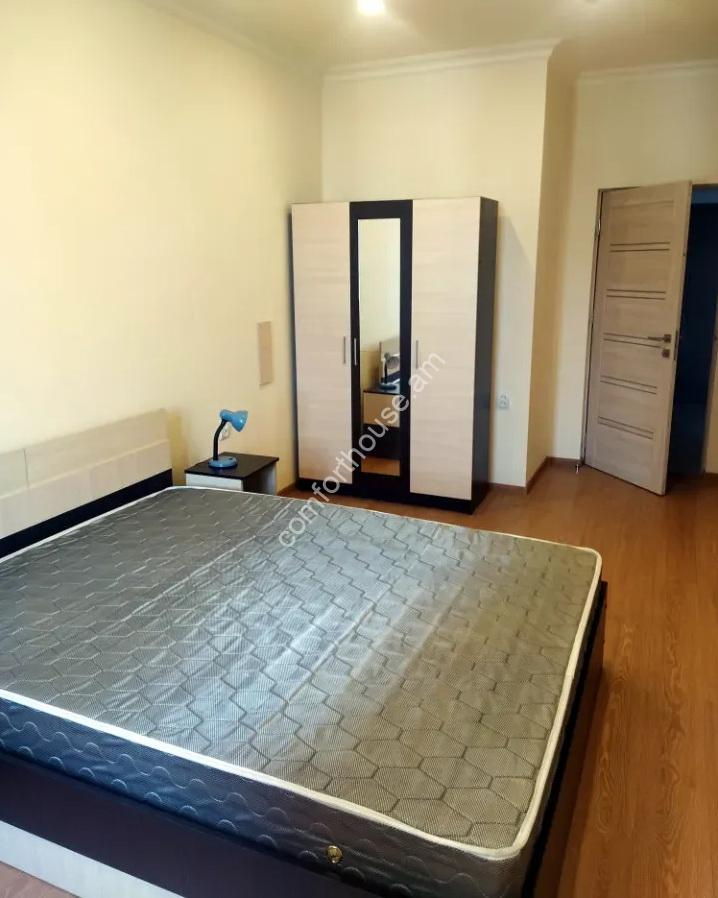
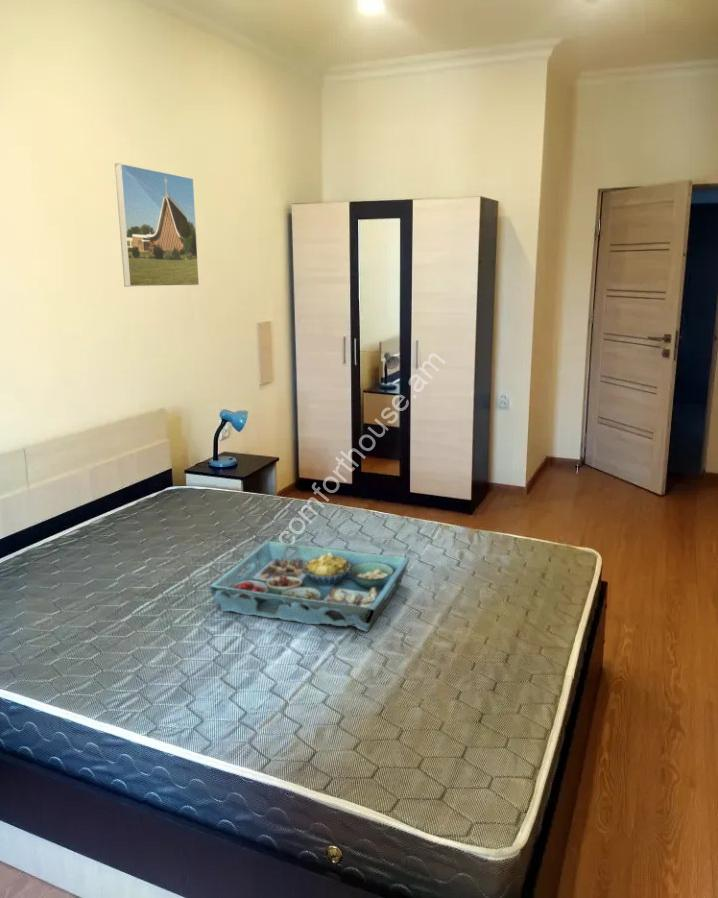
+ serving tray [207,540,411,633]
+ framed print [114,162,200,288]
